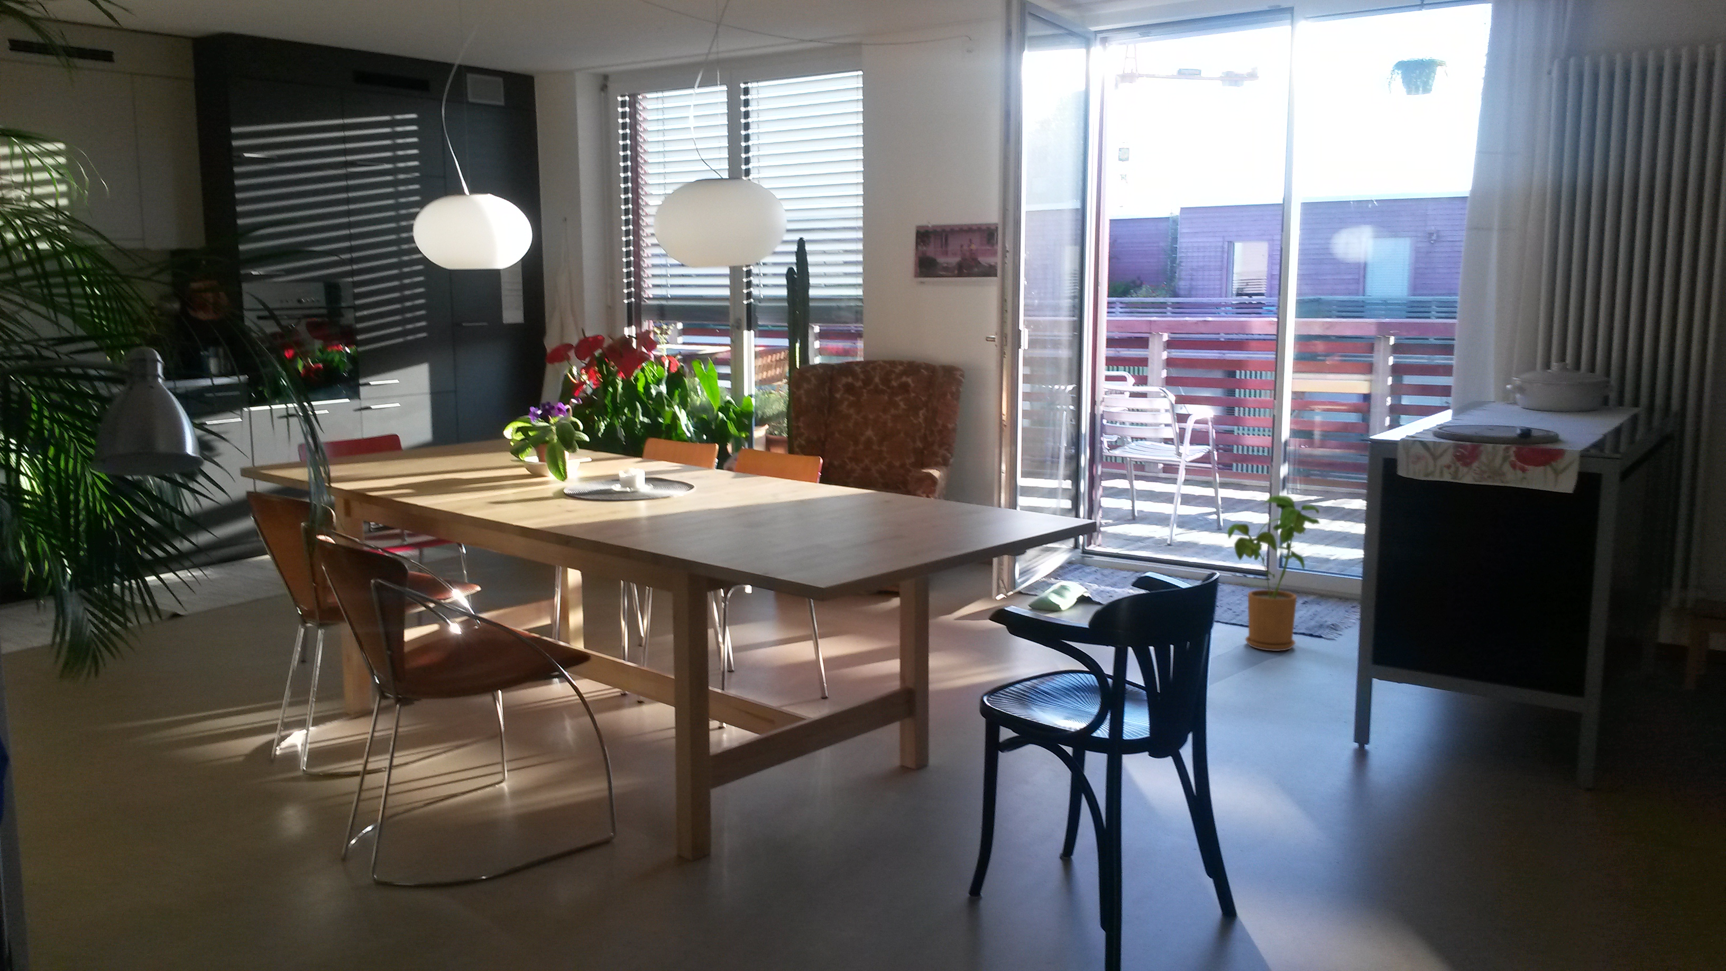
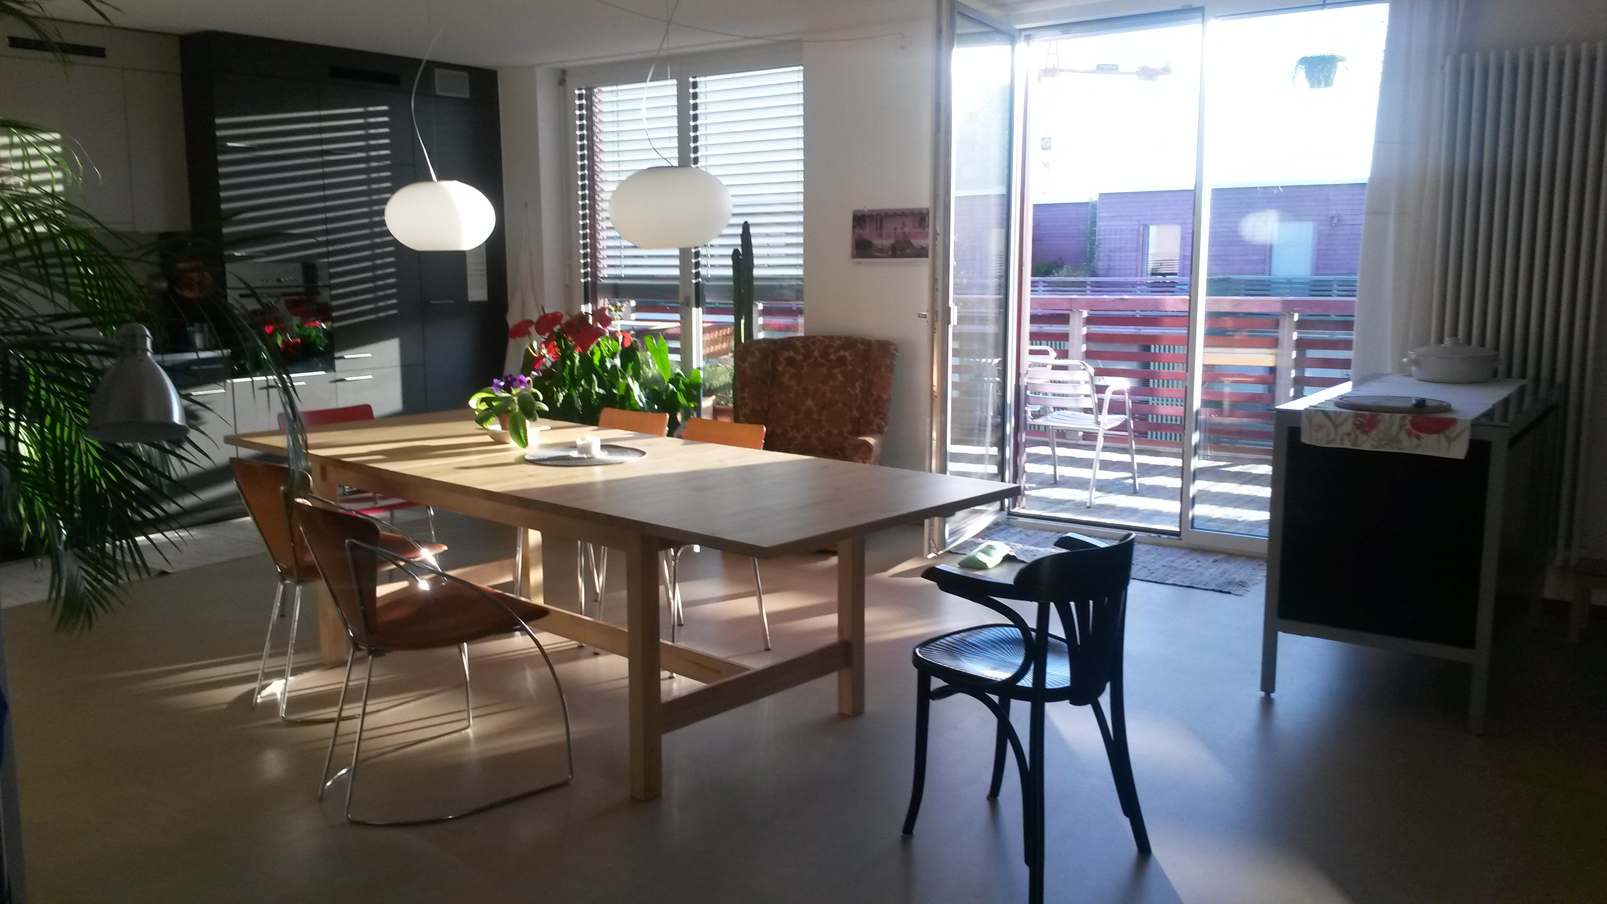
- house plant [1227,494,1321,652]
